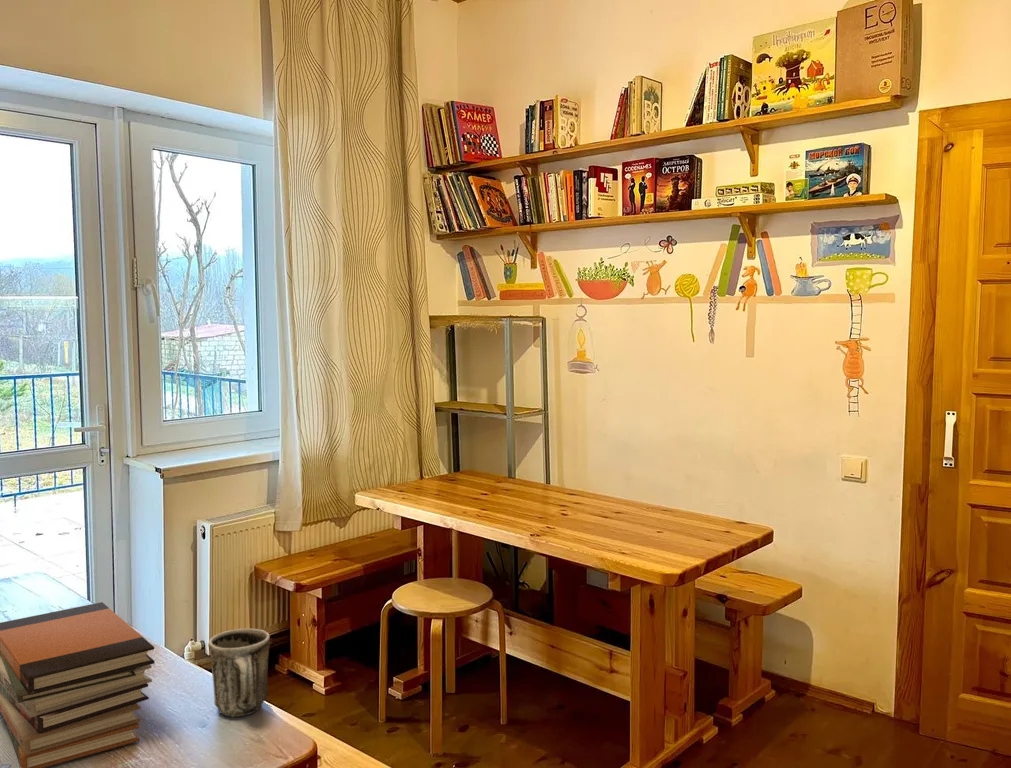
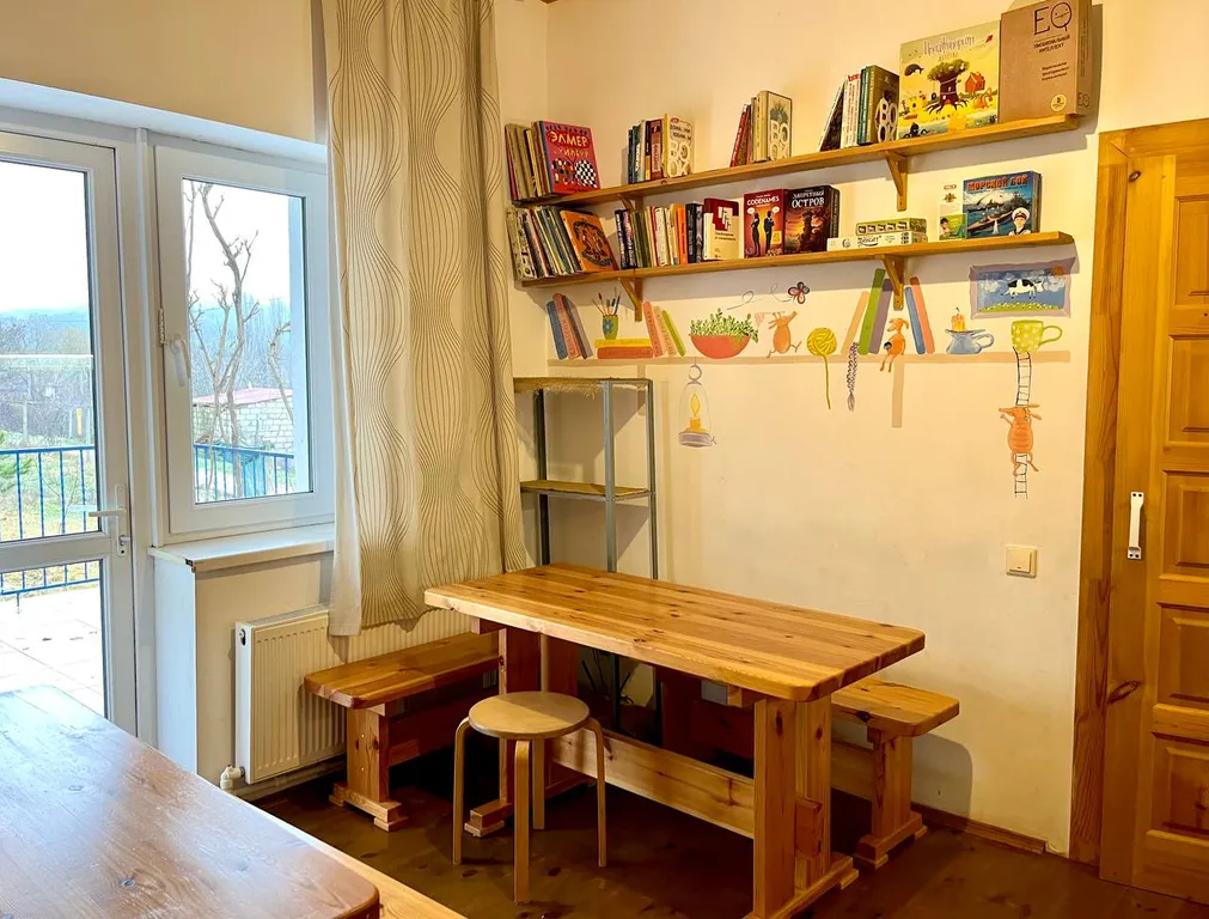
- book stack [0,601,156,768]
- mug [207,627,271,718]
